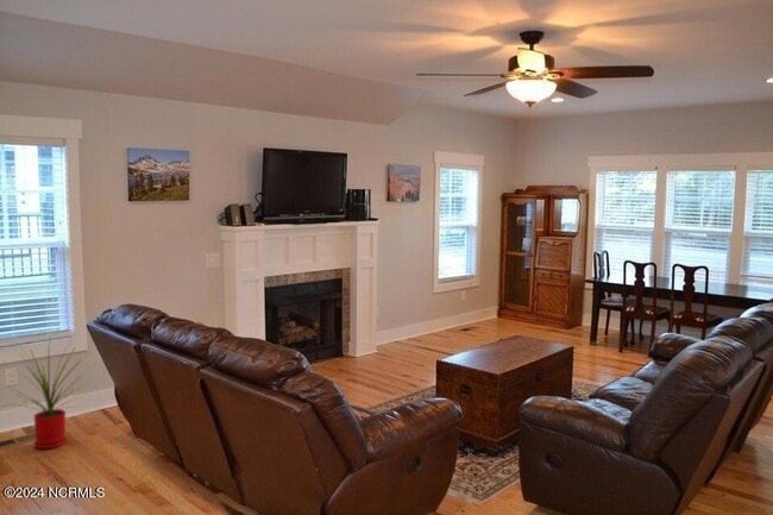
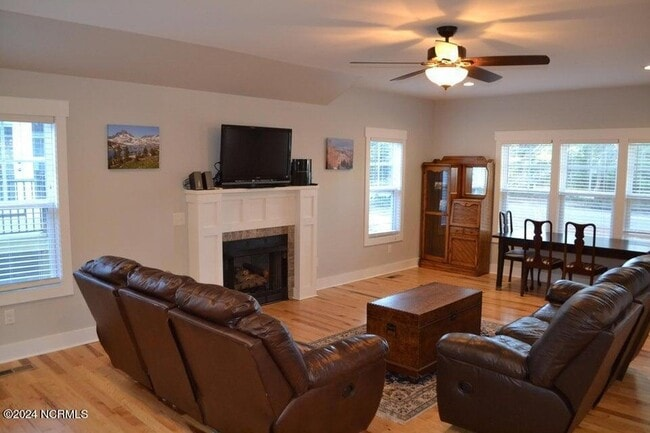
- house plant [2,340,90,450]
